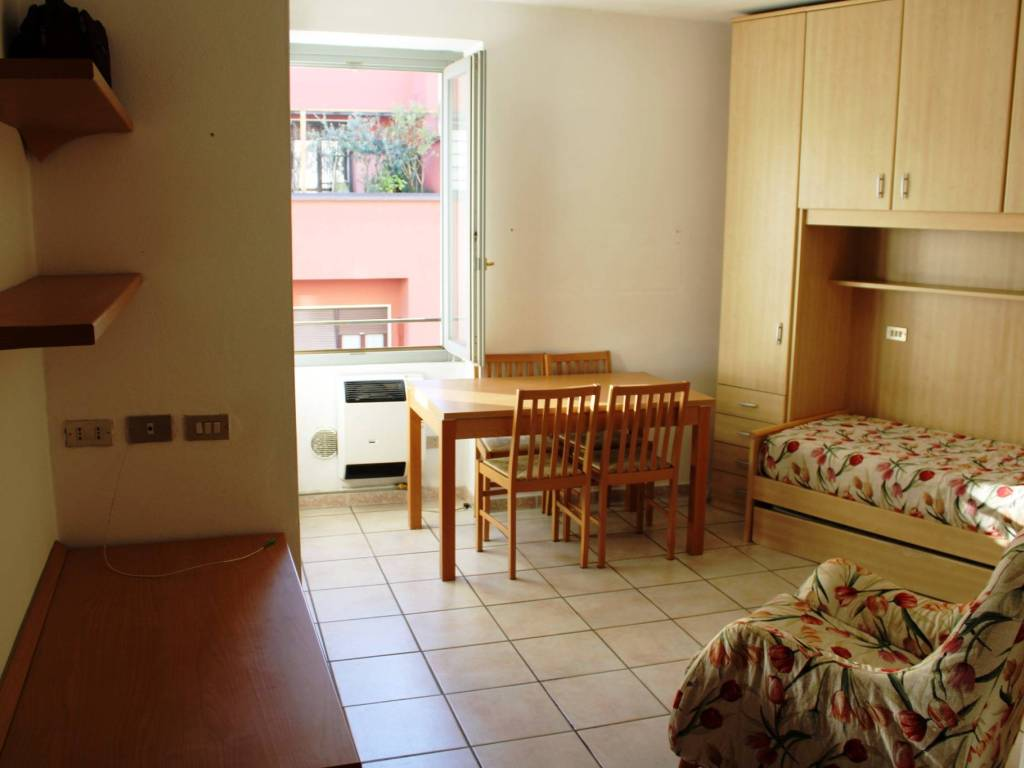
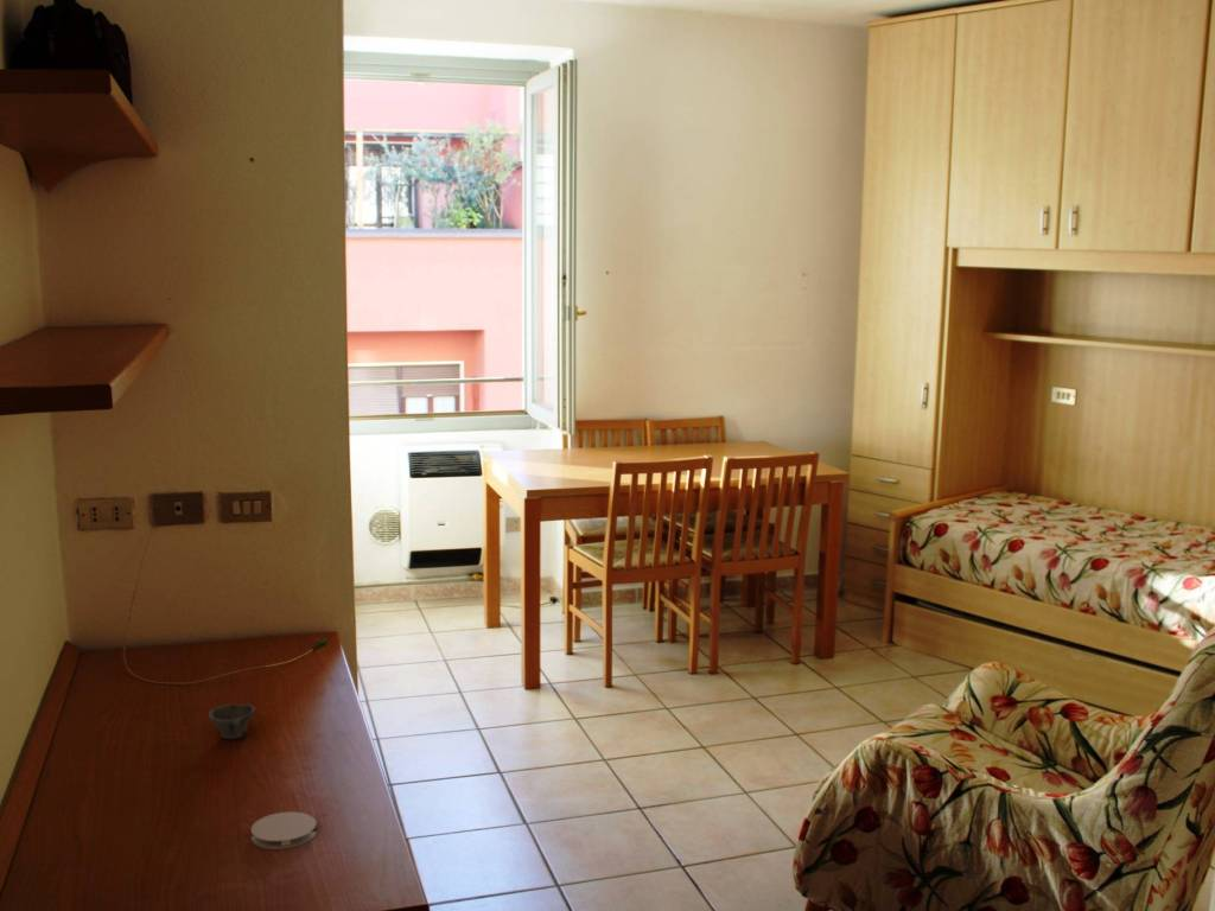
+ coaster [250,810,318,851]
+ cup [208,703,256,740]
